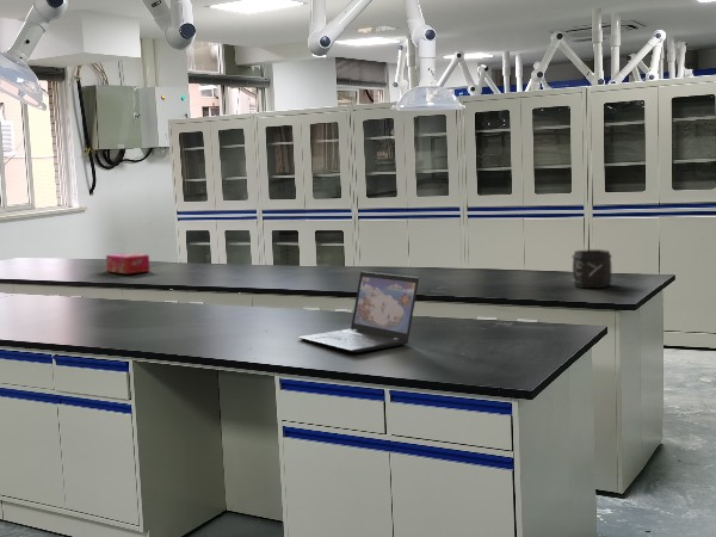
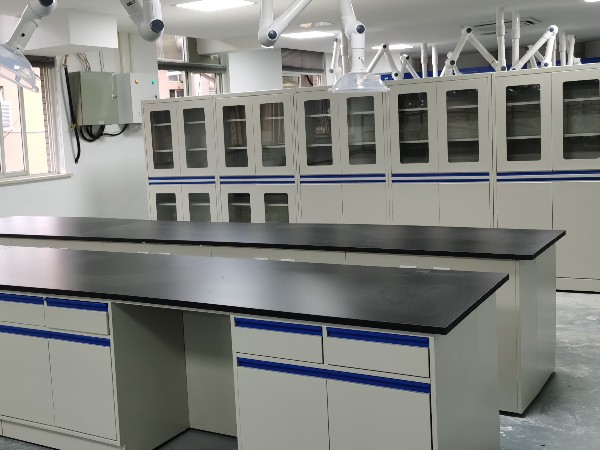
- laptop [297,270,420,353]
- tissue box [105,252,152,274]
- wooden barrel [570,248,613,289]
